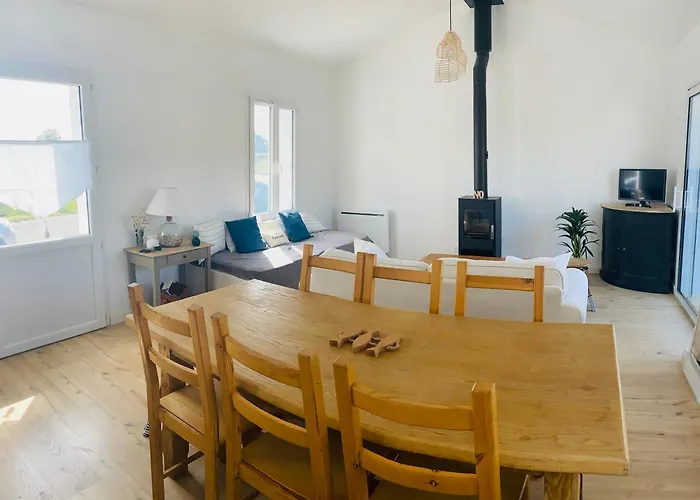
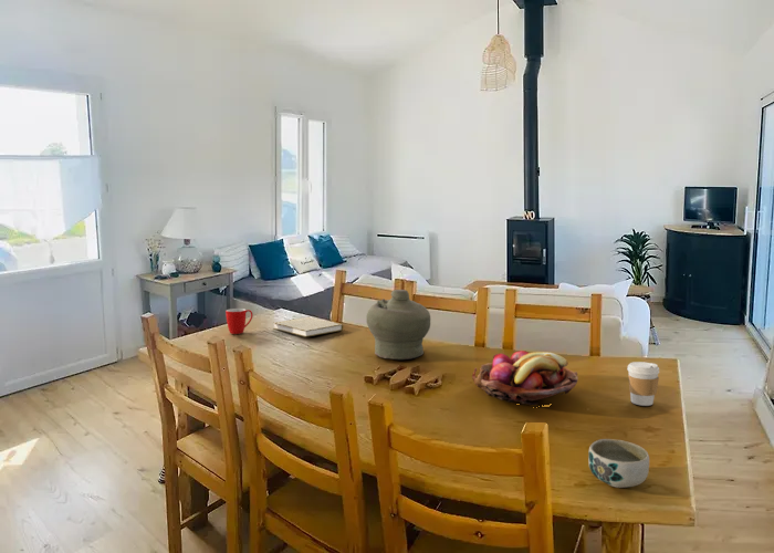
+ mug [224,307,253,335]
+ jar [365,289,431,361]
+ book [272,316,344,338]
+ coffee cup [627,361,660,407]
+ fruit basket [471,349,579,406]
+ bowl [587,438,650,489]
